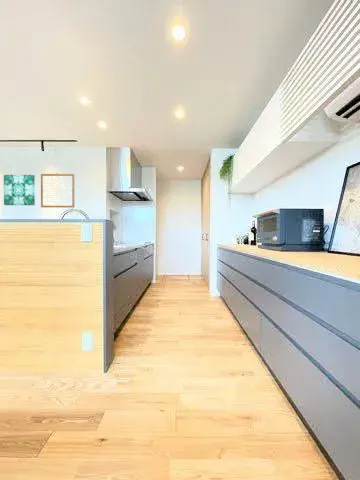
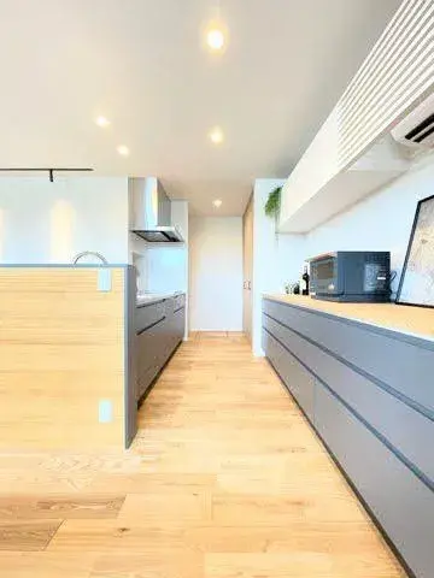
- wall art [3,174,36,206]
- wall art [40,172,76,208]
